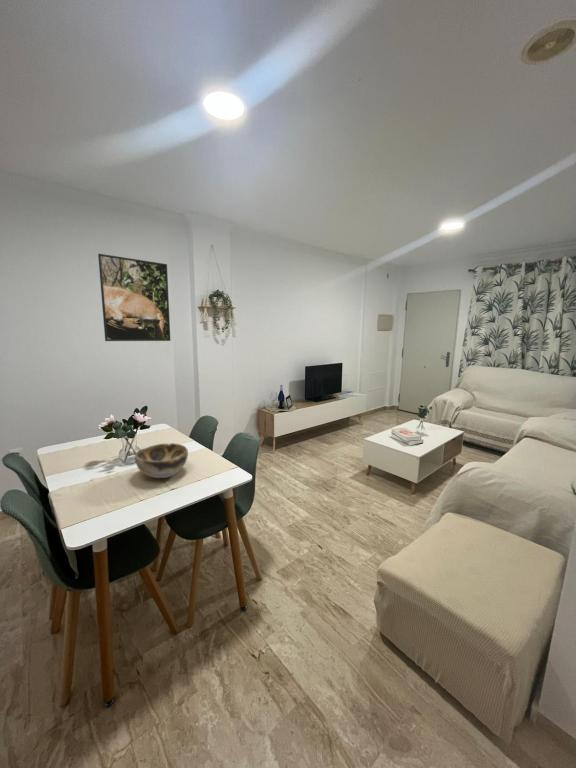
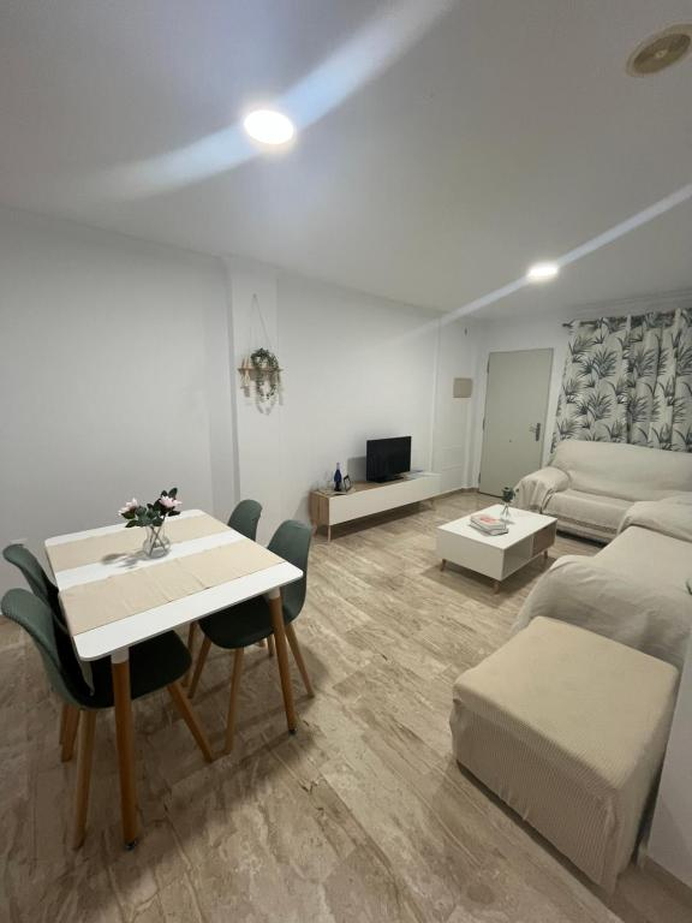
- decorative bowl [134,442,189,479]
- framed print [97,253,171,342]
